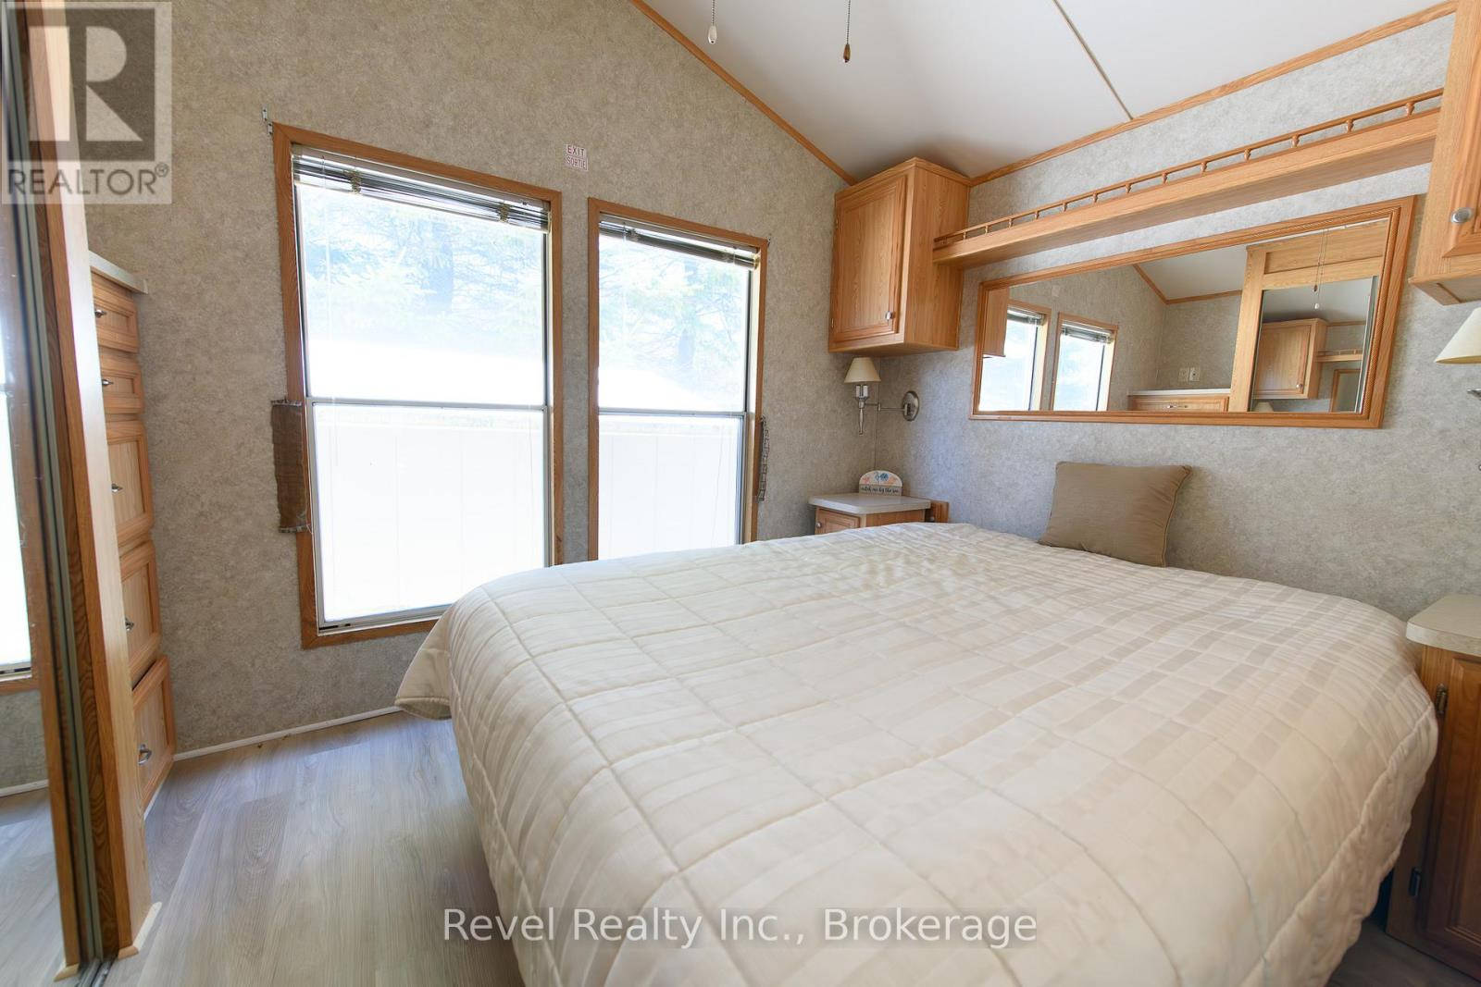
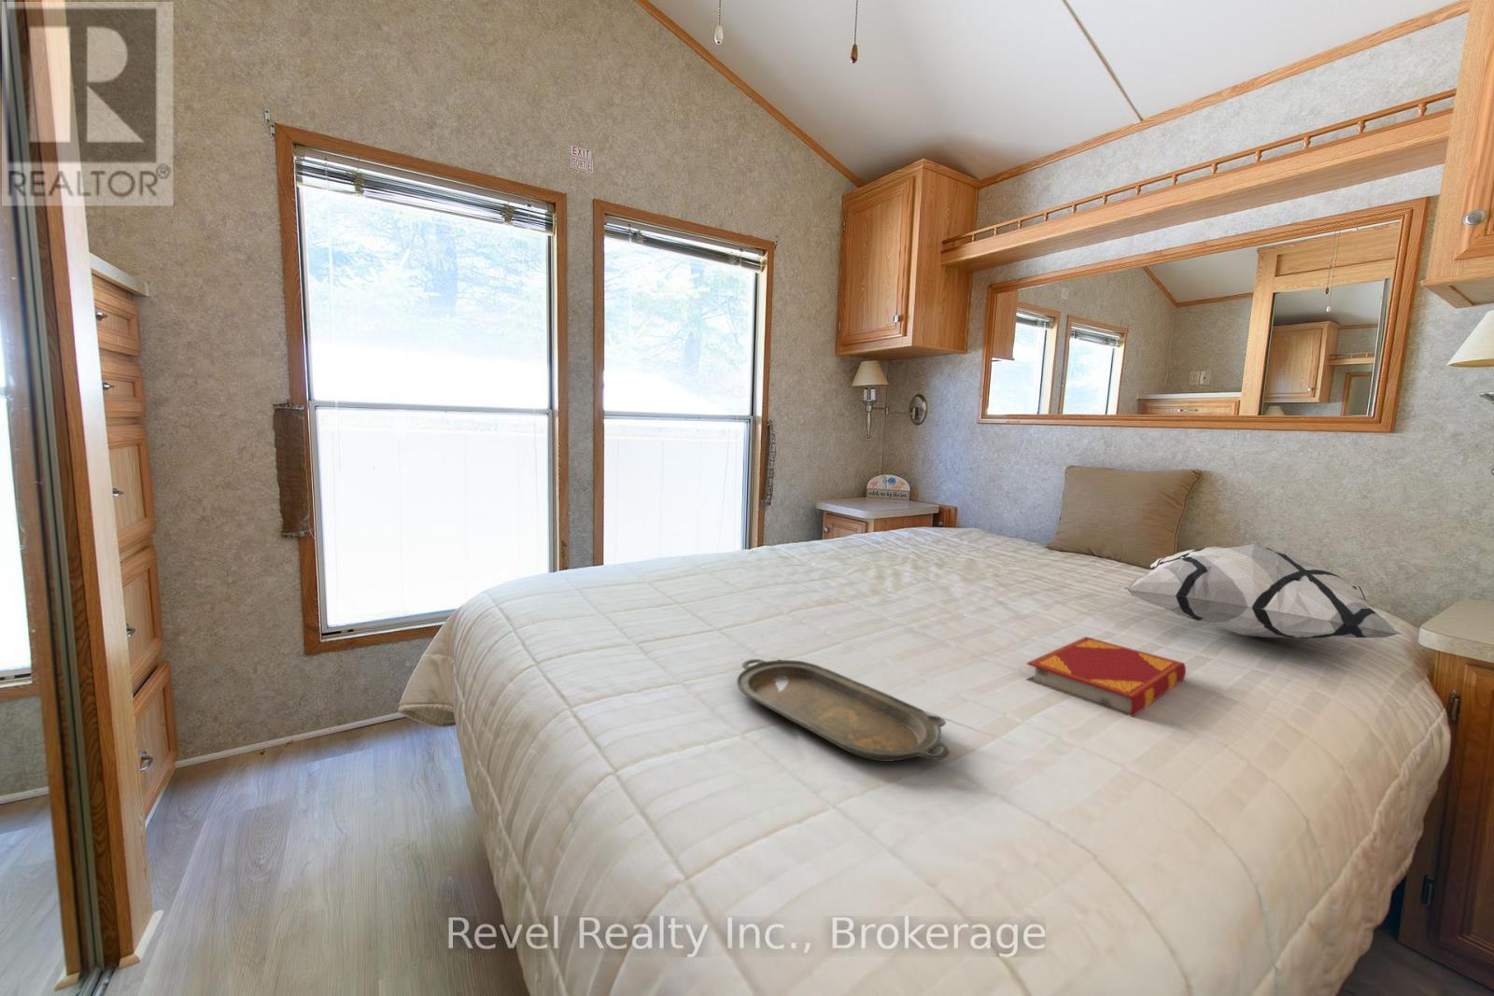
+ decorative pillow [1124,544,1405,639]
+ serving tray [736,658,950,763]
+ hardback book [1025,636,1187,718]
